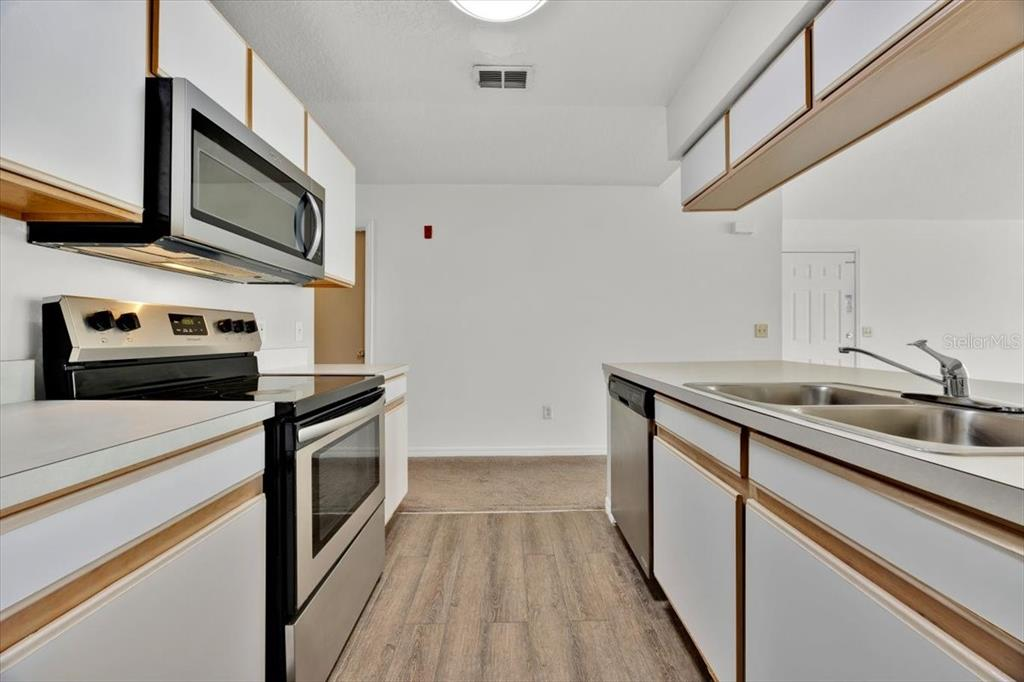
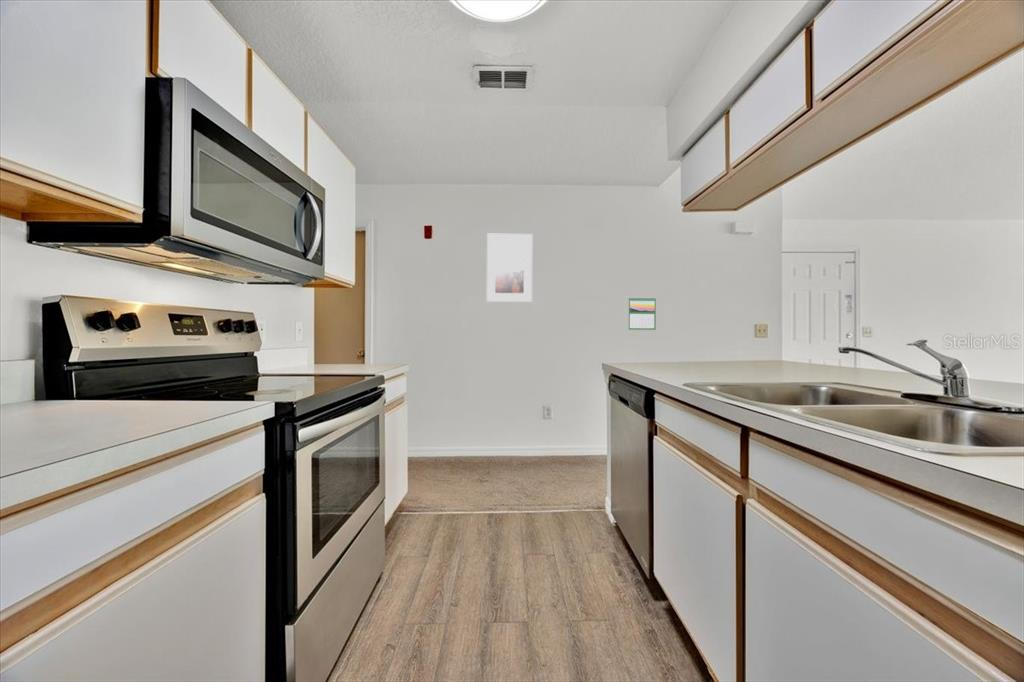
+ calendar [628,296,657,331]
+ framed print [486,233,533,303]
